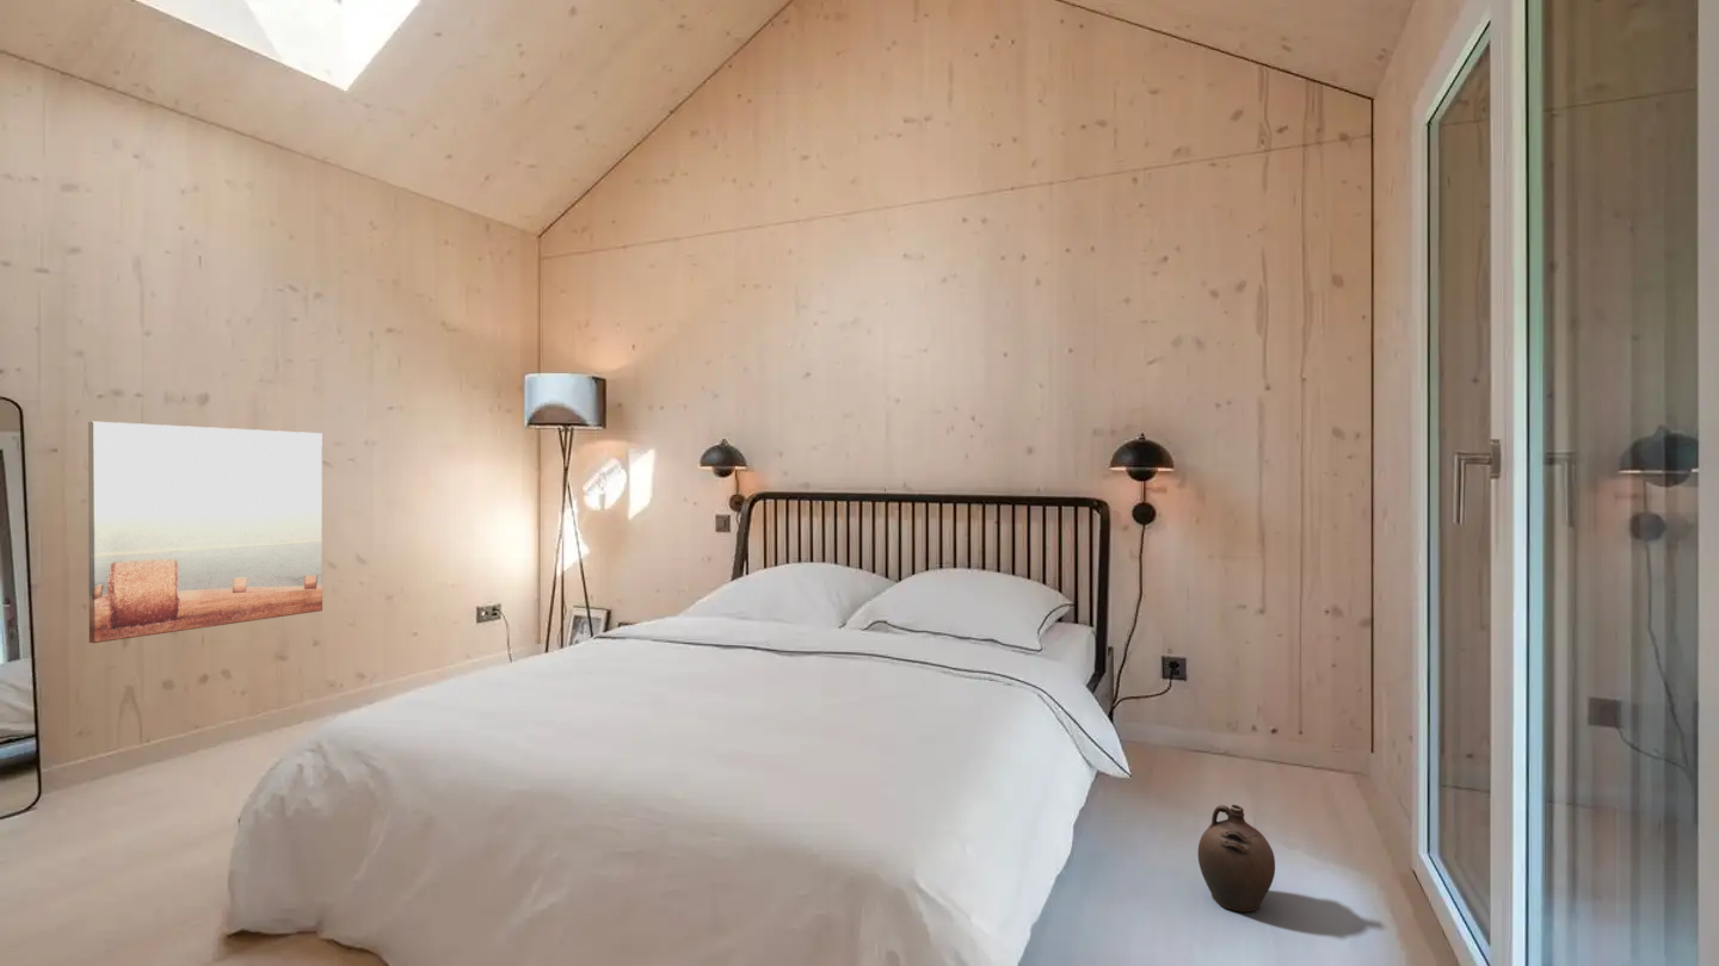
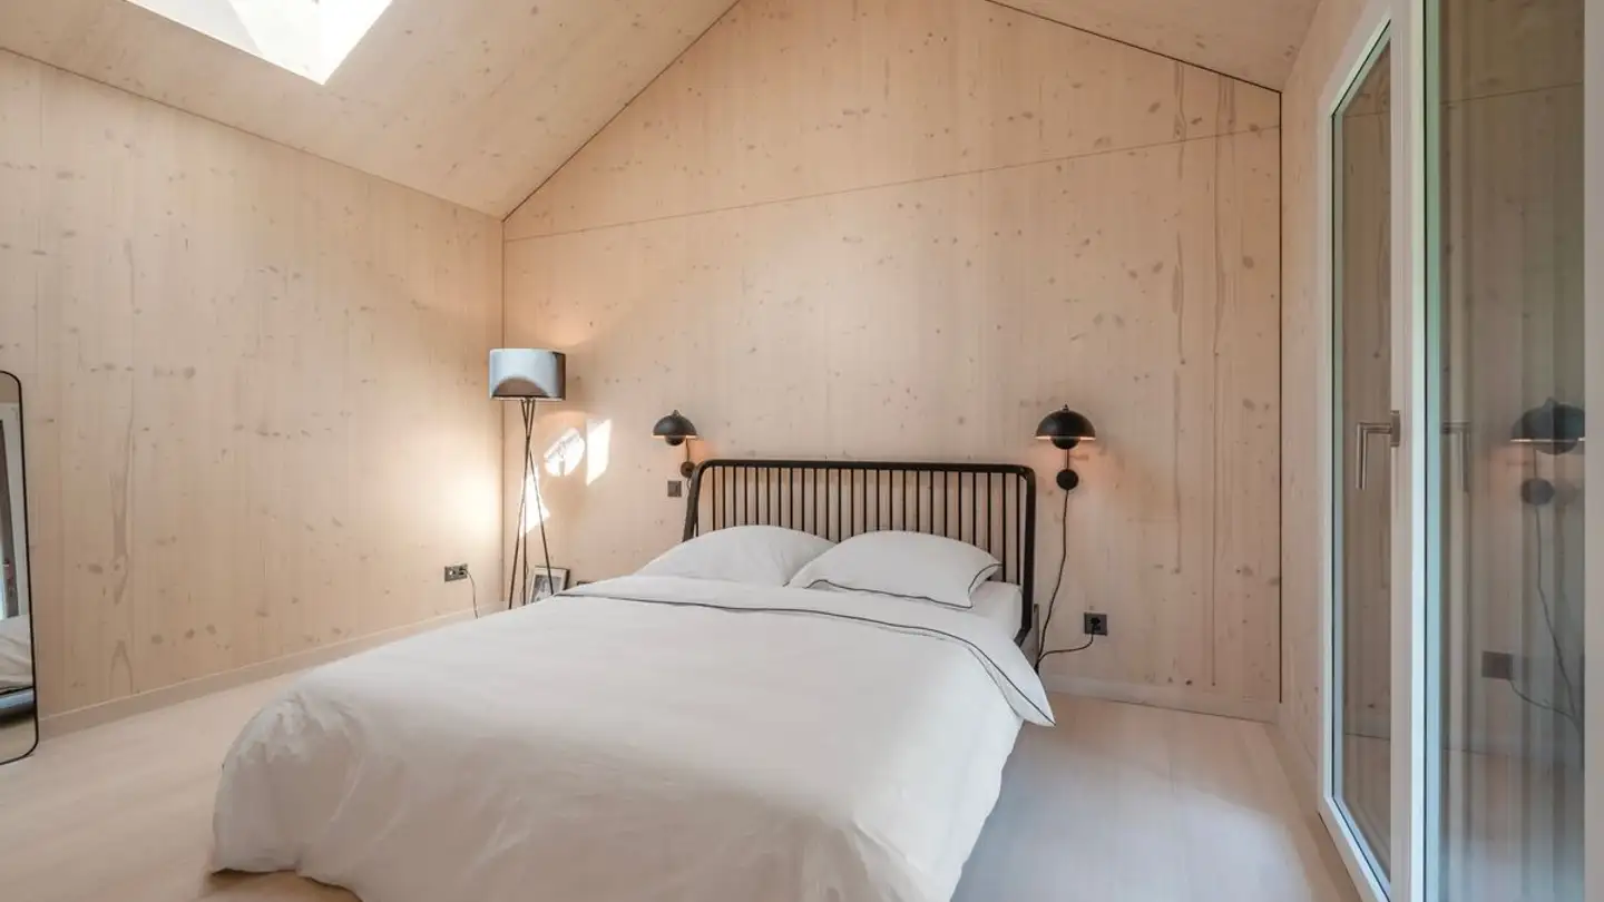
- wall art [87,421,324,644]
- ceramic jug [1197,804,1276,914]
